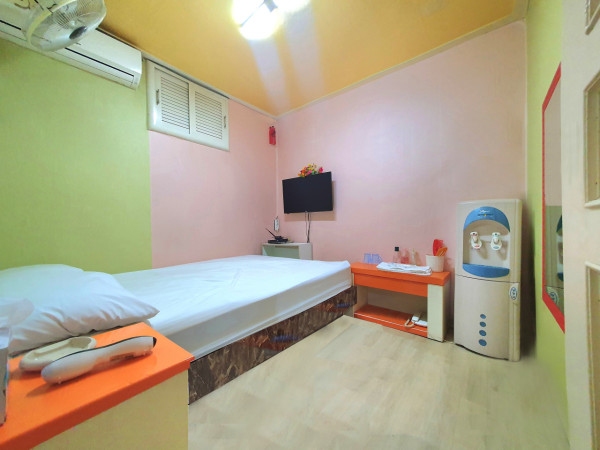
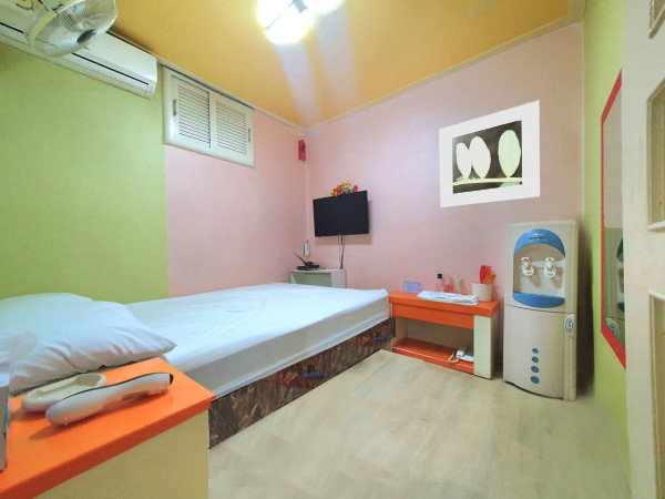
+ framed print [438,100,541,208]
